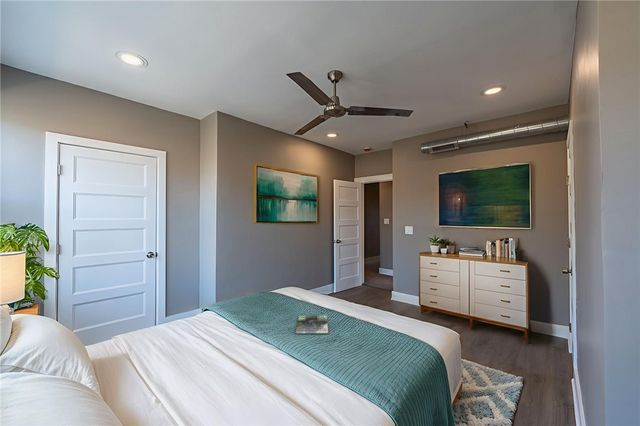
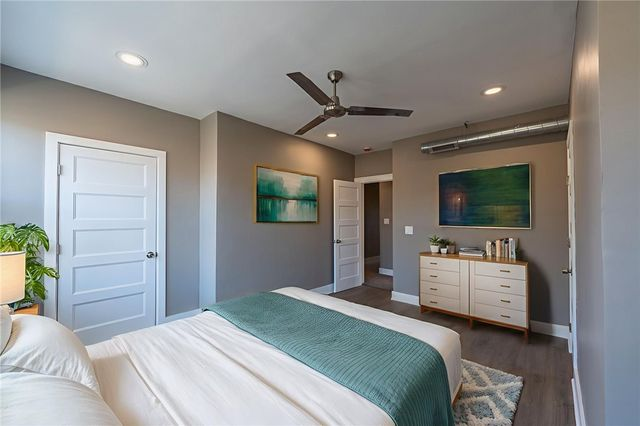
- magazine [295,315,329,335]
